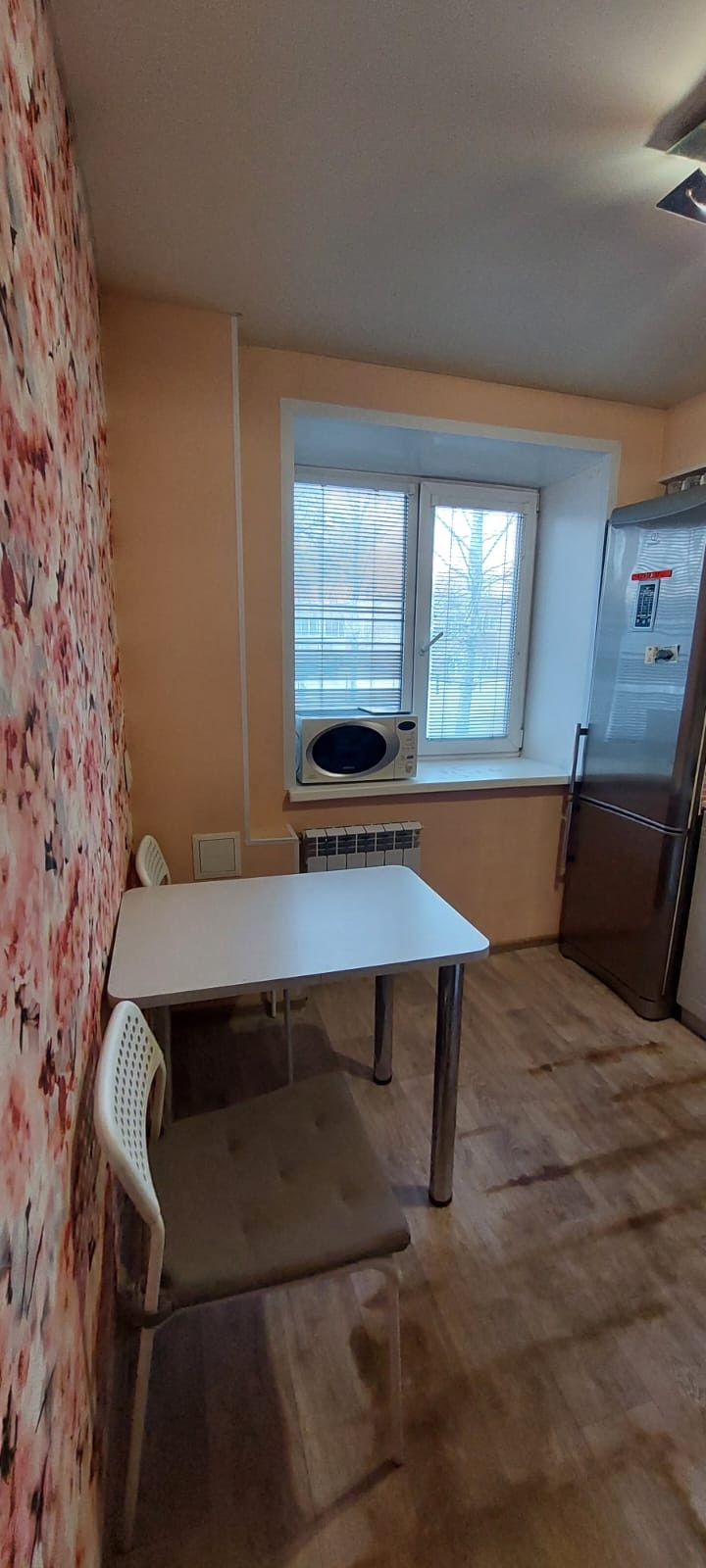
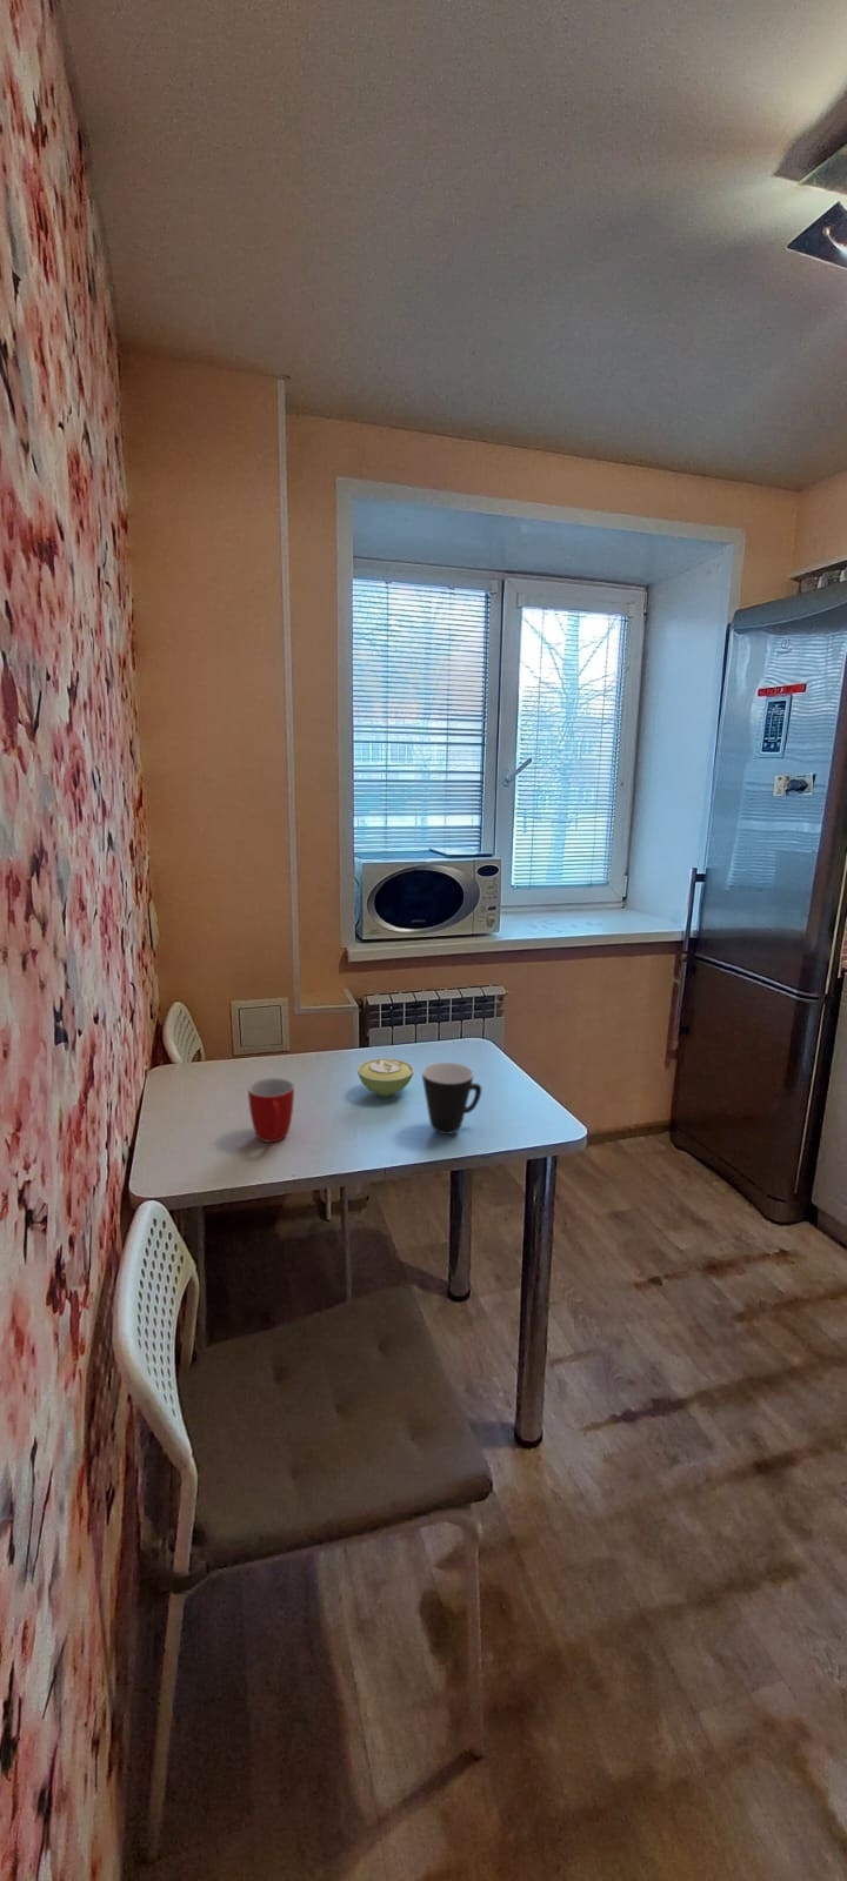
+ sugar bowl [356,1057,415,1098]
+ mug [247,1077,295,1144]
+ mug [421,1062,482,1136]
